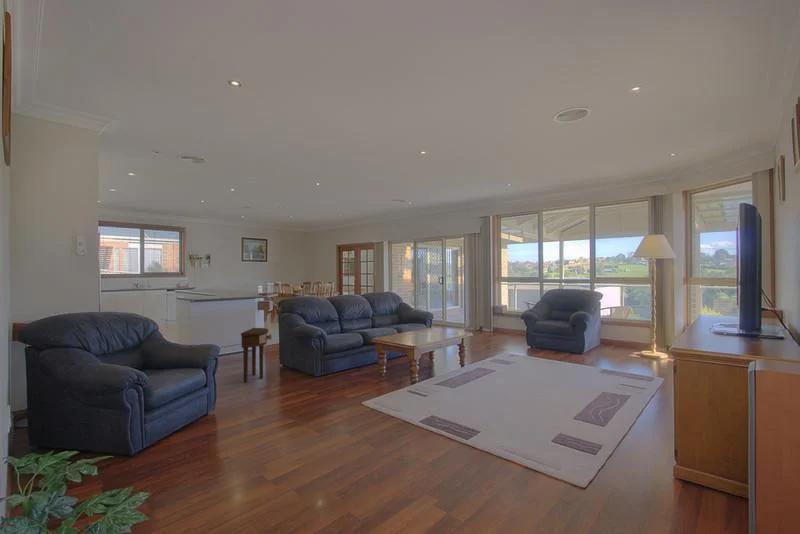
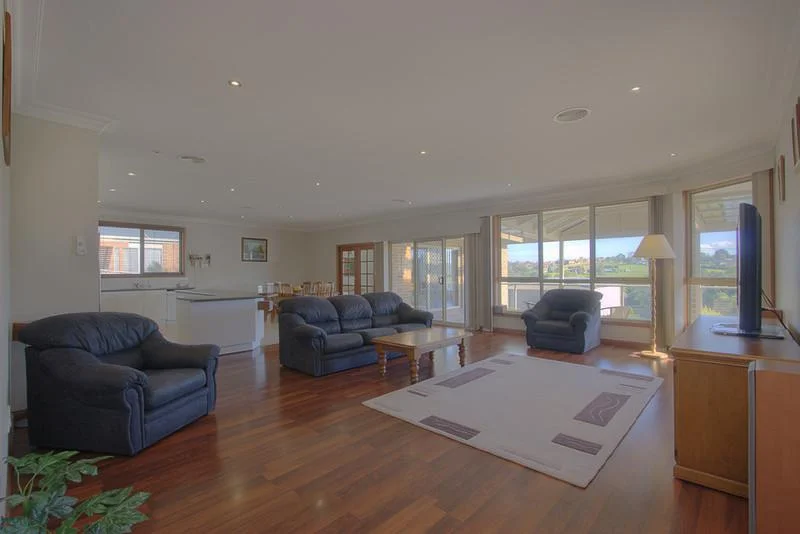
- side table [240,327,273,383]
